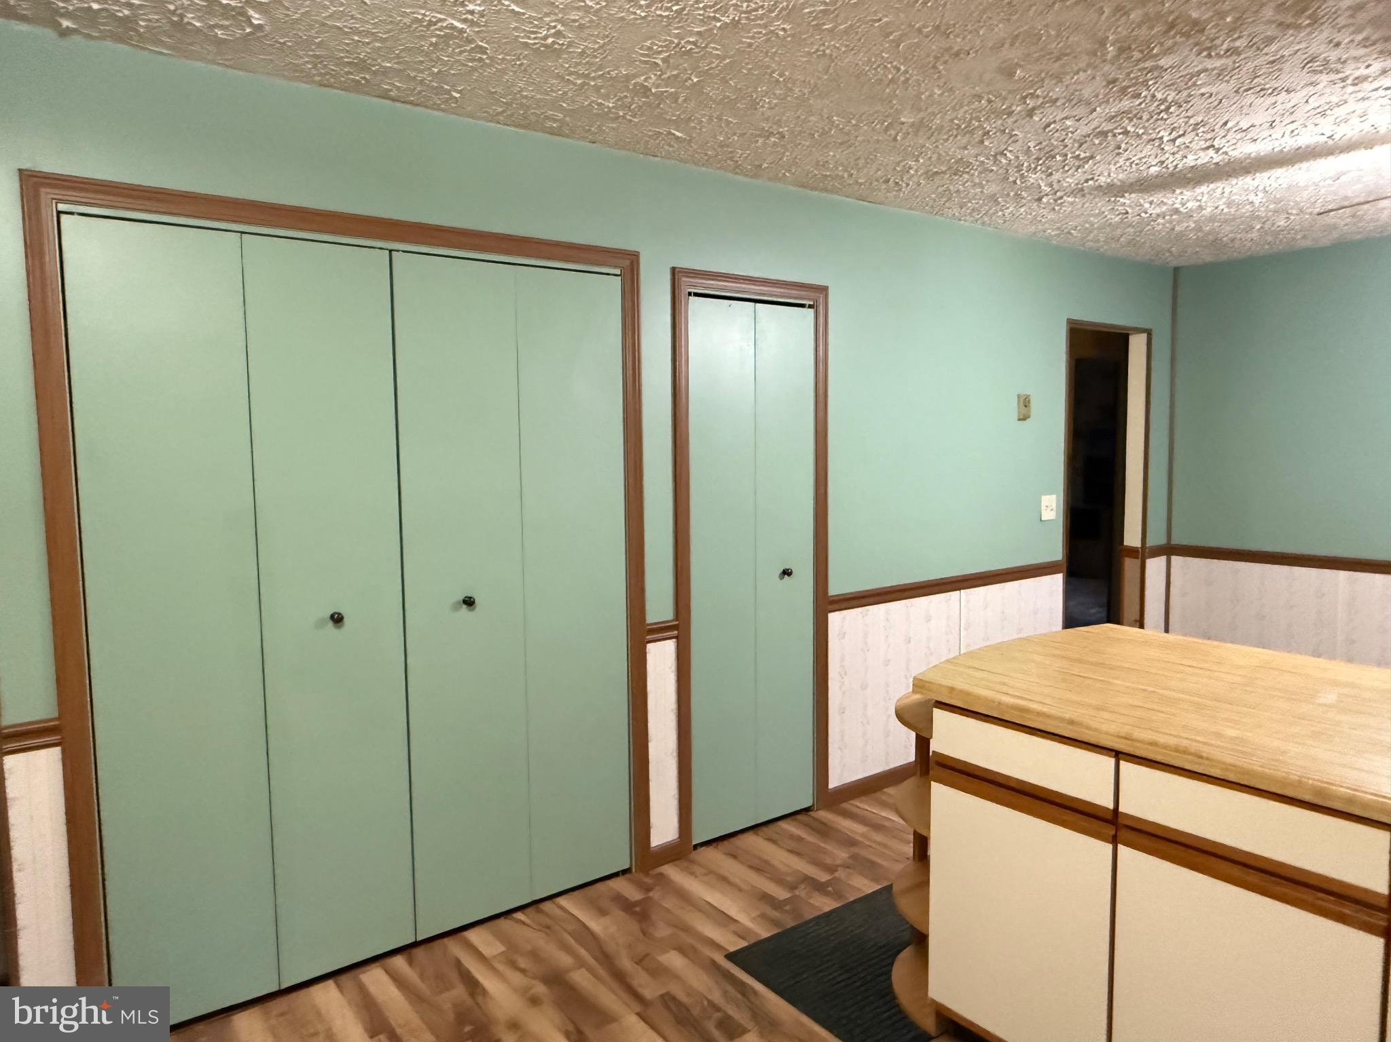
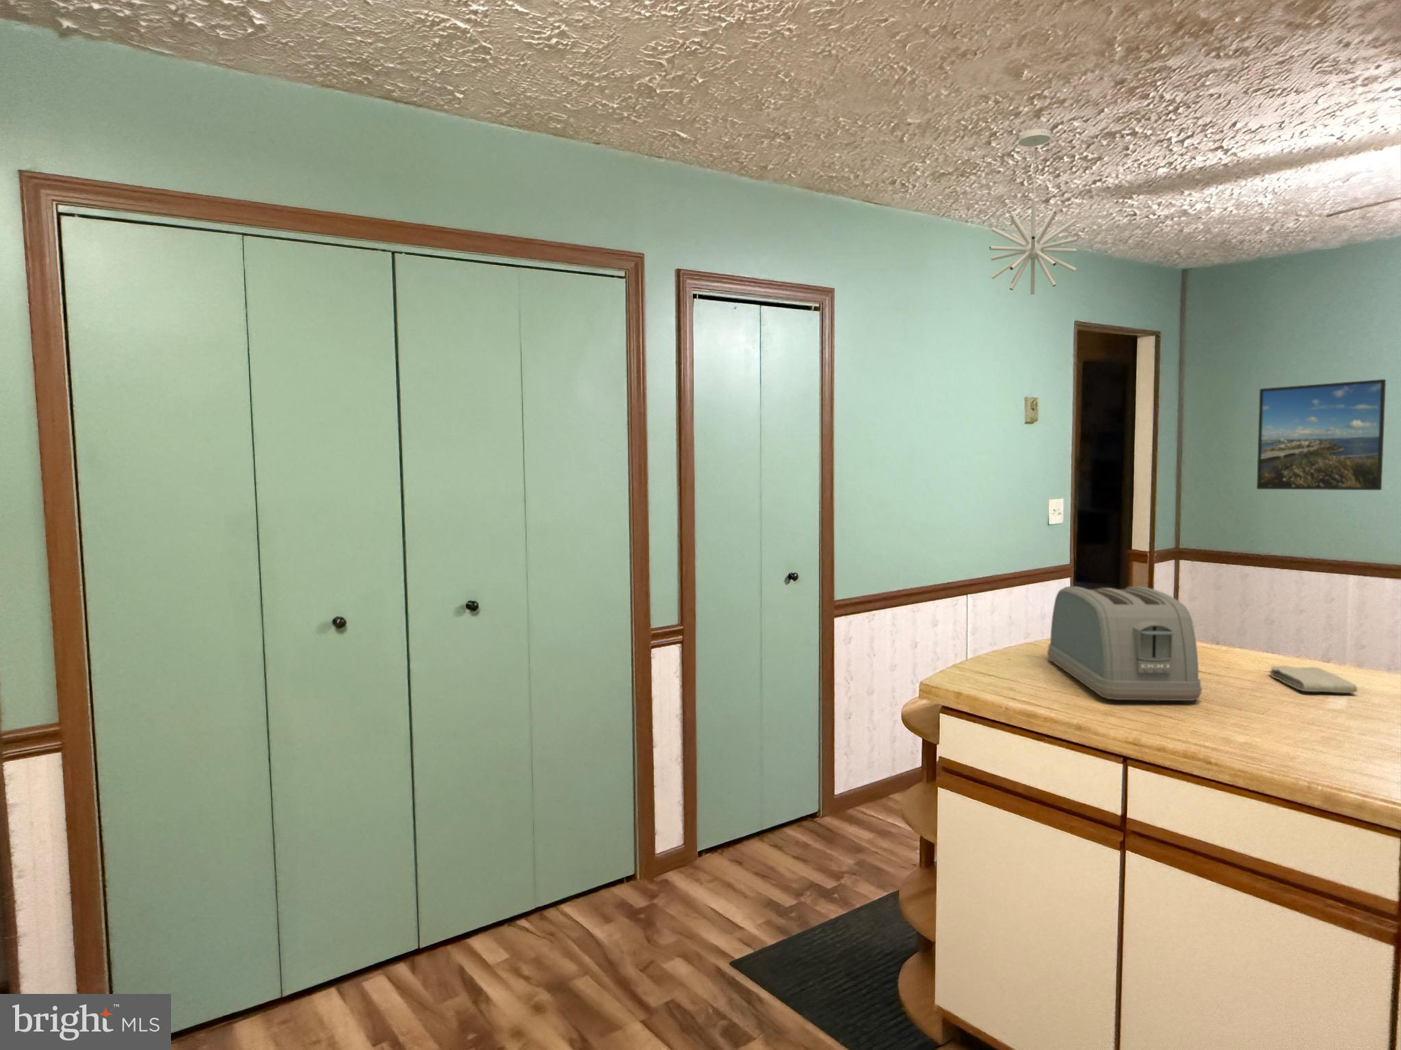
+ pendant light [988,129,1080,296]
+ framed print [1256,378,1387,491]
+ washcloth [1269,665,1359,694]
+ toaster [1047,586,1202,701]
